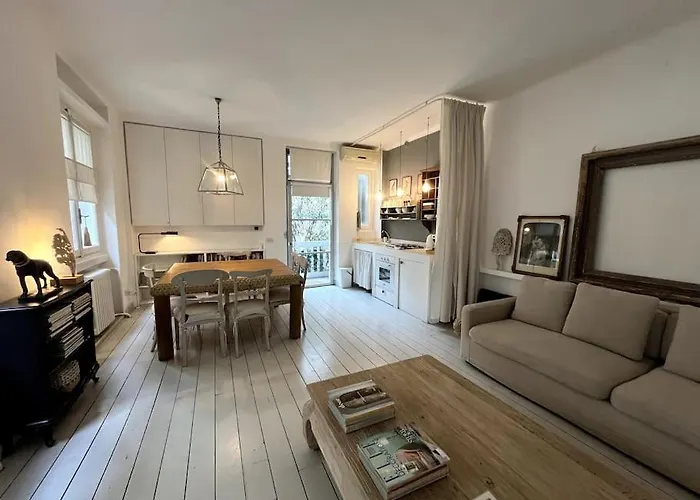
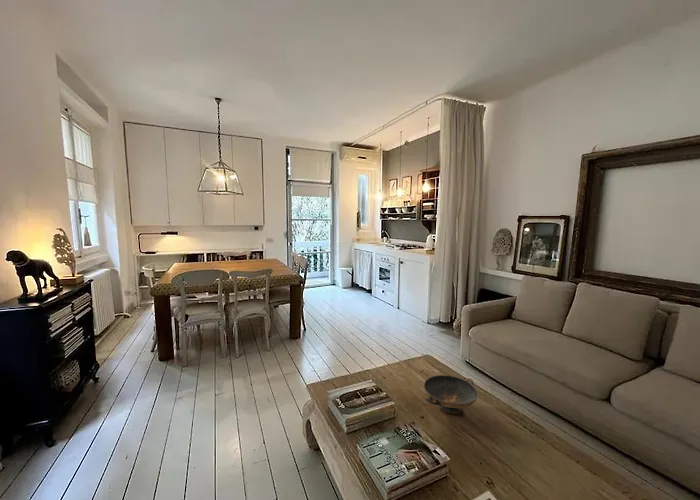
+ decorative bowl [423,374,480,415]
